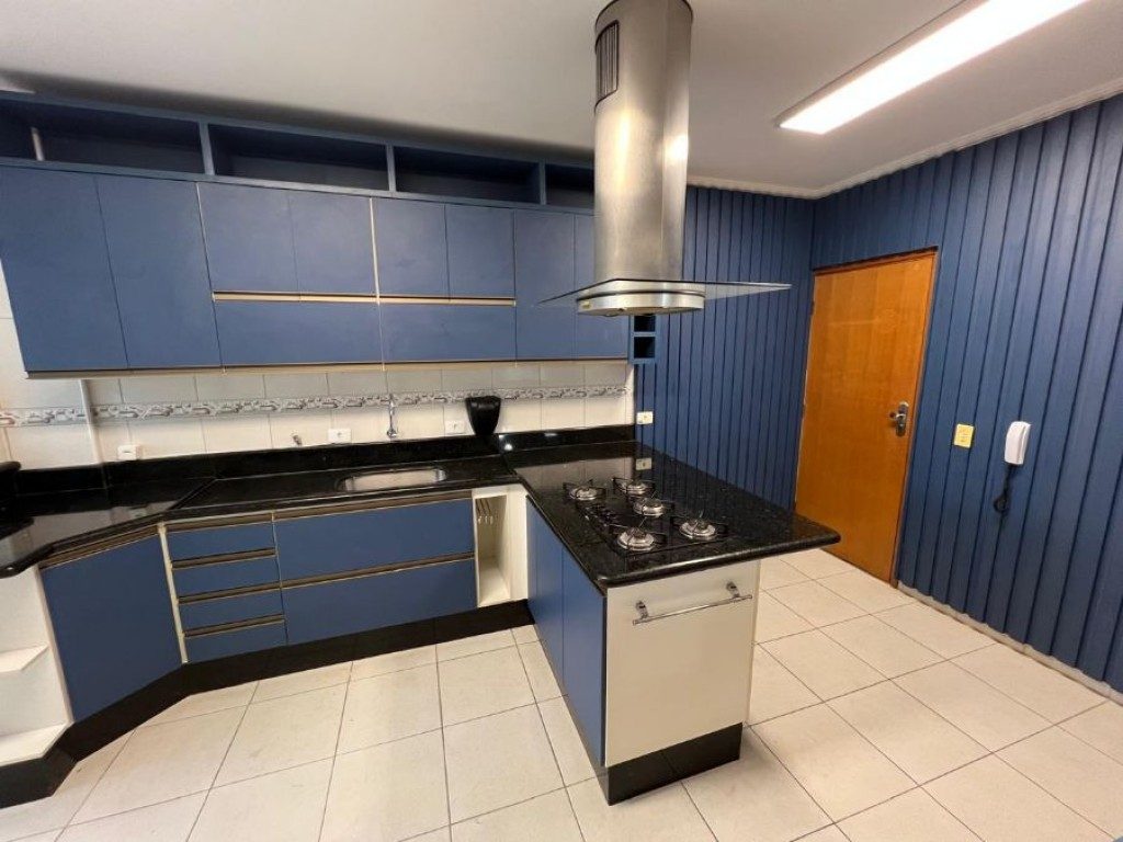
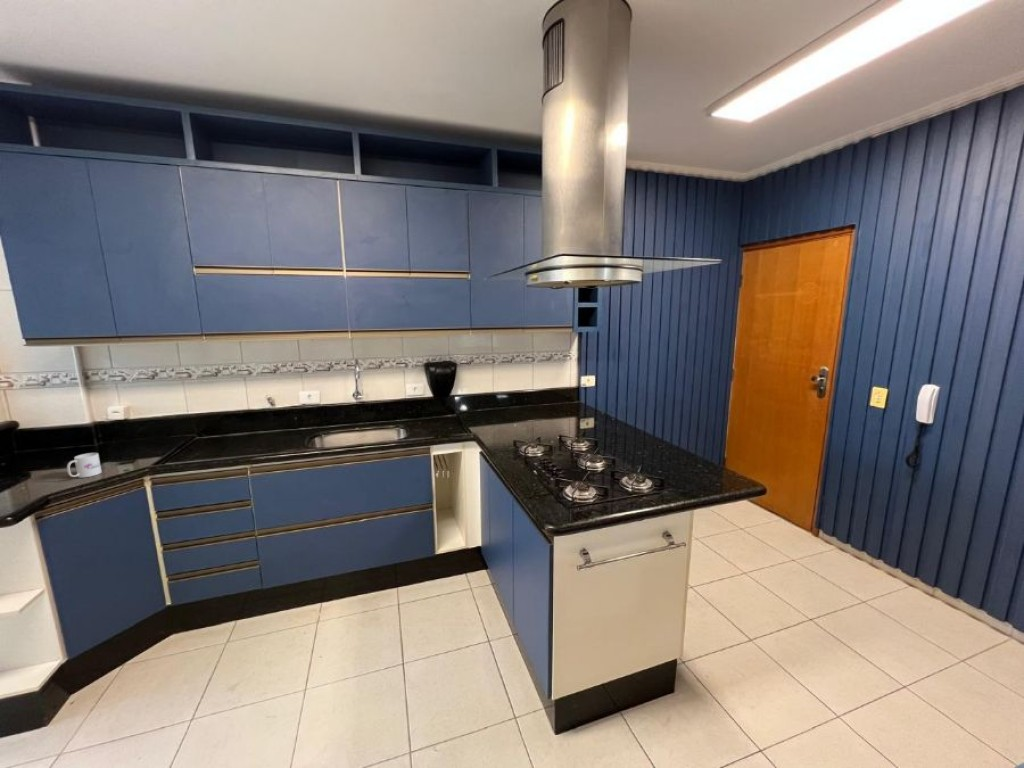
+ mug [66,452,103,479]
